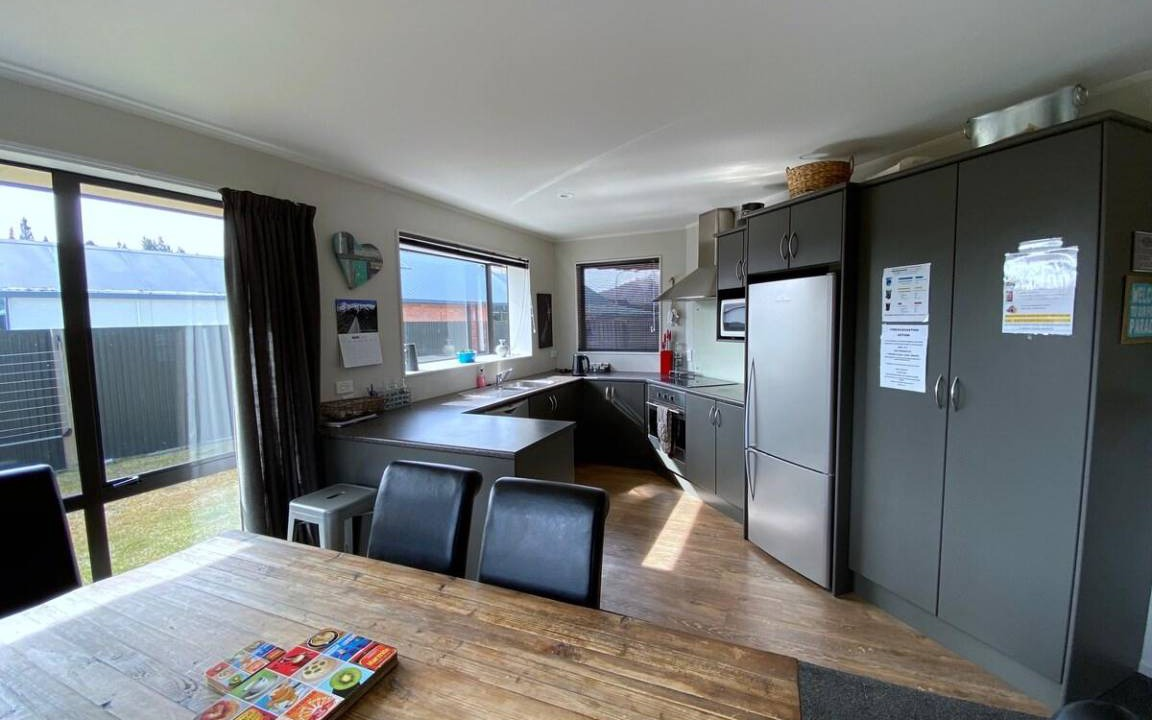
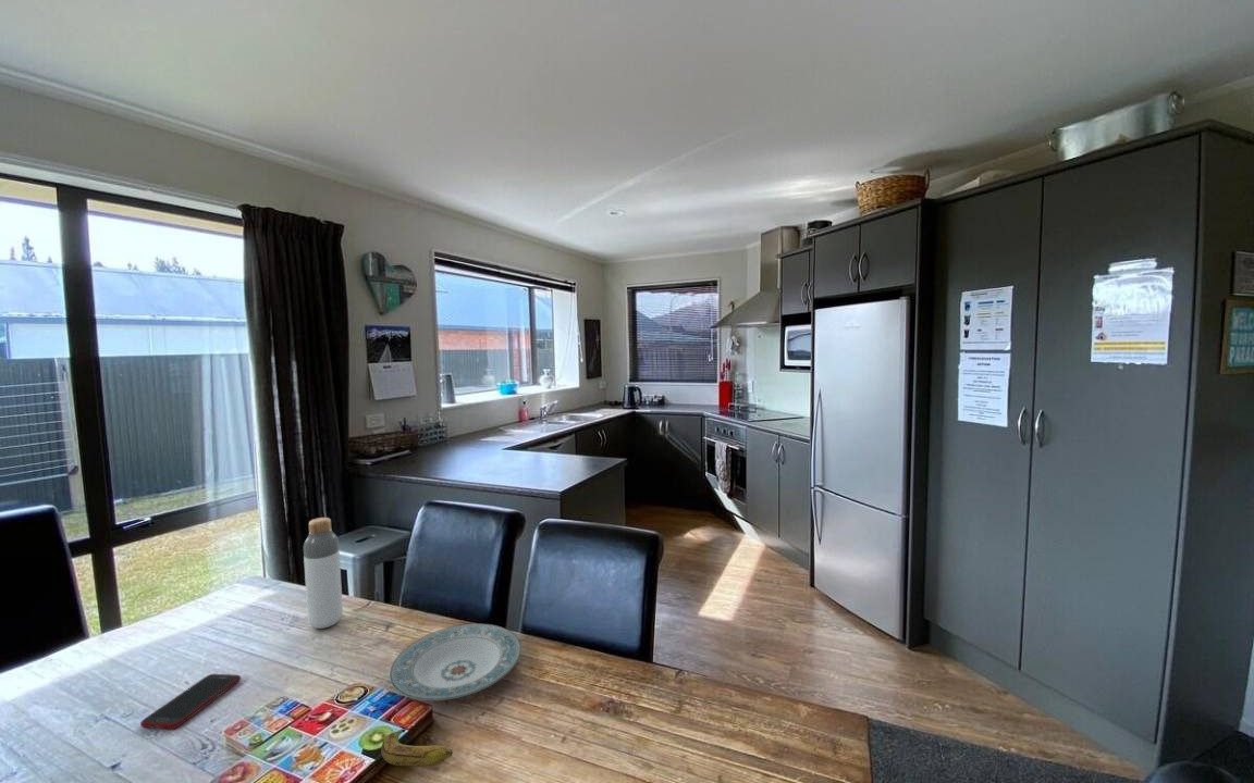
+ cell phone [139,673,242,730]
+ banana [380,728,454,767]
+ plate [389,622,522,701]
+ bottle [303,517,344,630]
